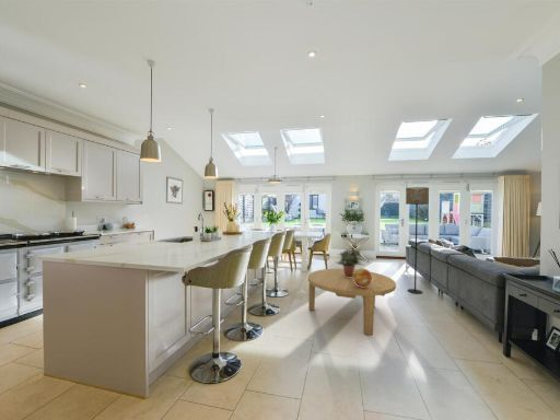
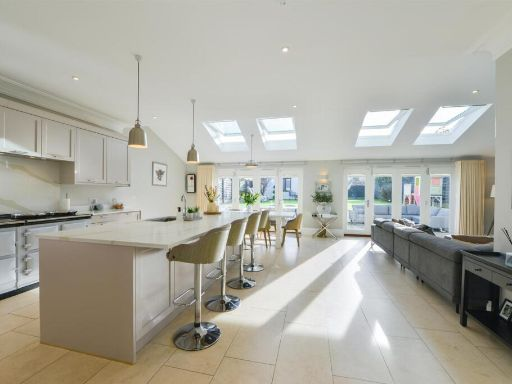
- decorative sphere [353,267,373,288]
- floor lamp [405,186,430,295]
- potted plant [334,246,364,278]
- coffee table [307,268,397,336]
